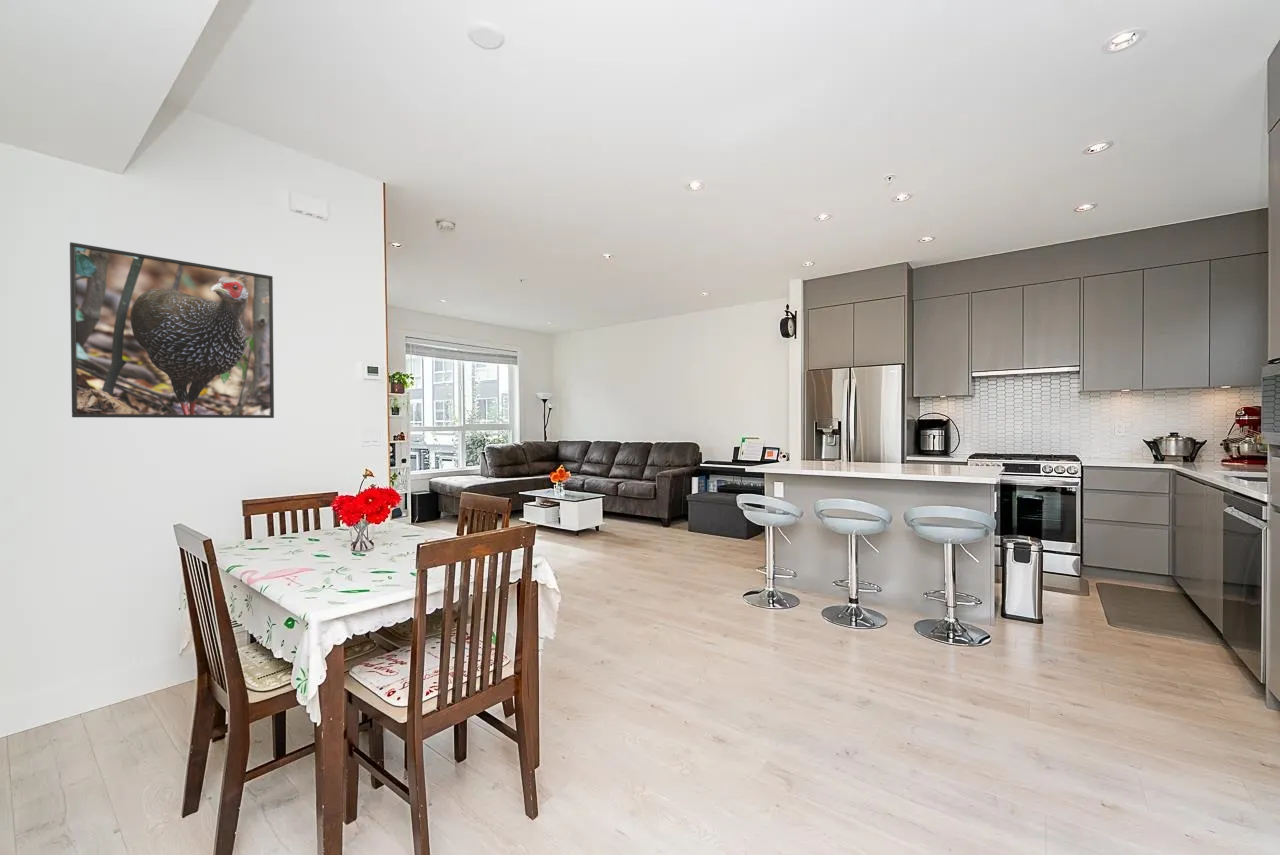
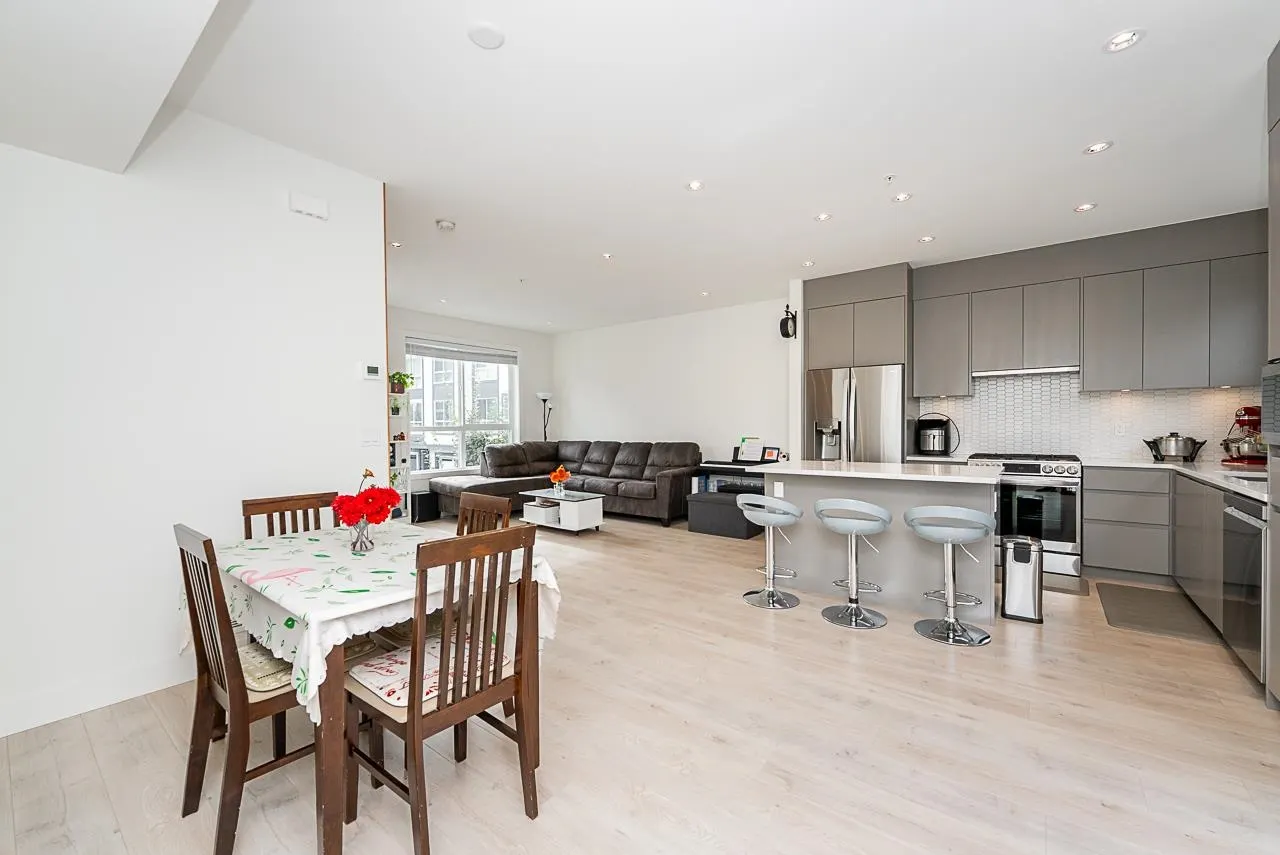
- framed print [69,241,275,419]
